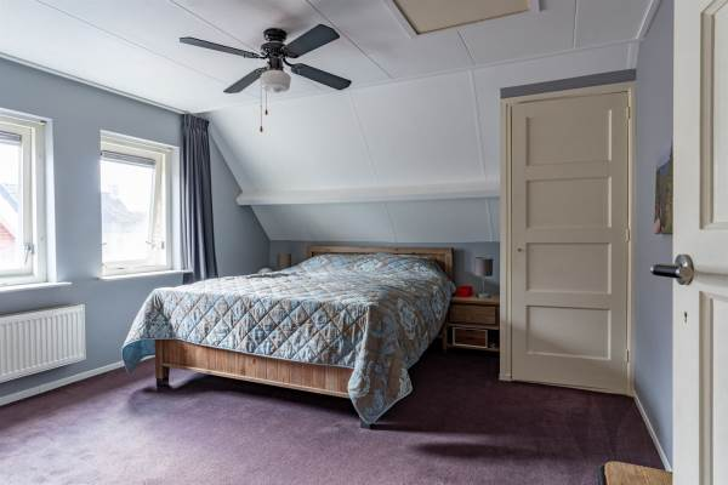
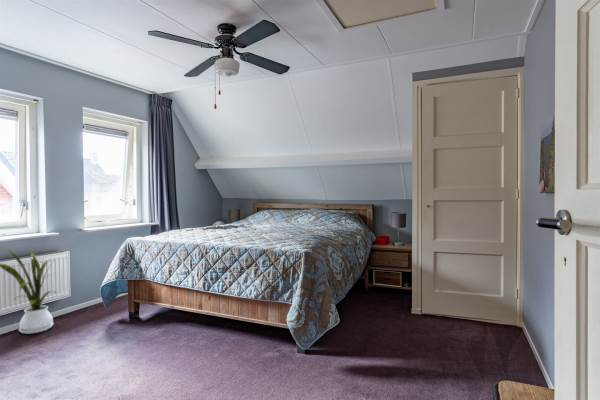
+ house plant [0,249,58,335]
